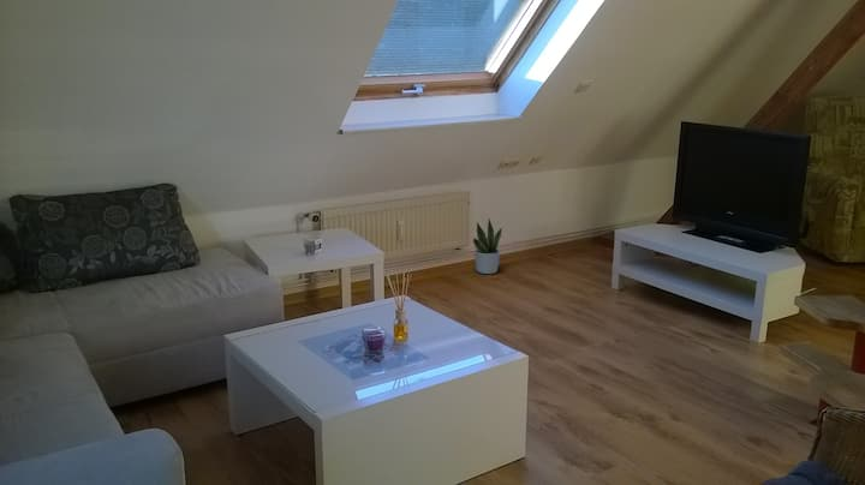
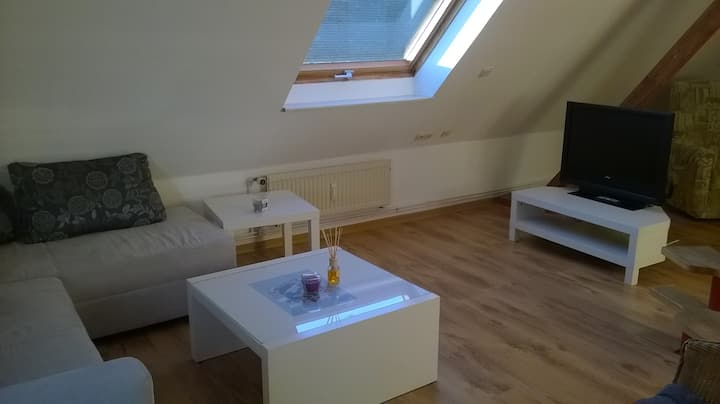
- potted plant [472,218,503,275]
